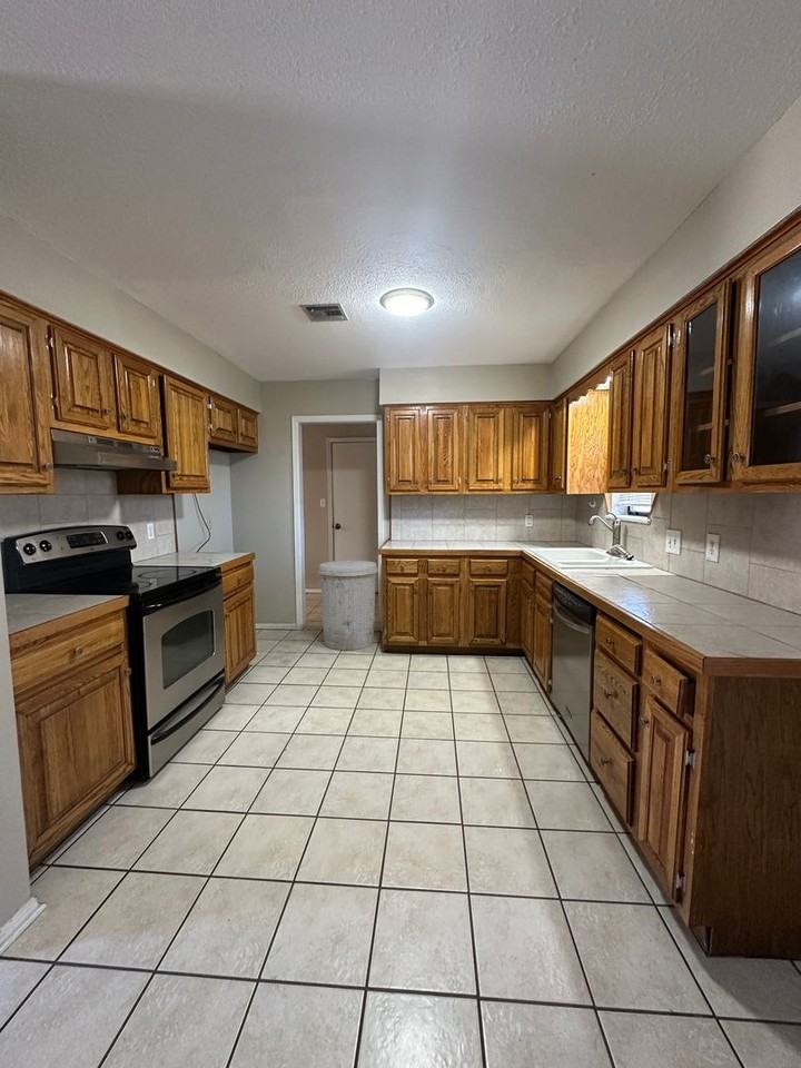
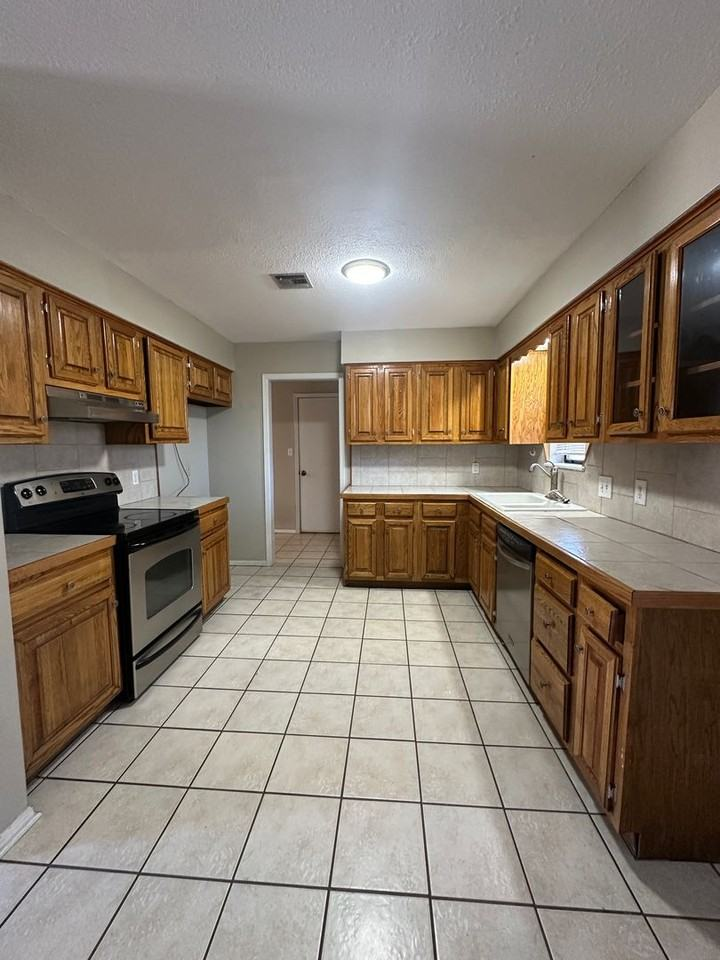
- trash can [317,560,379,651]
